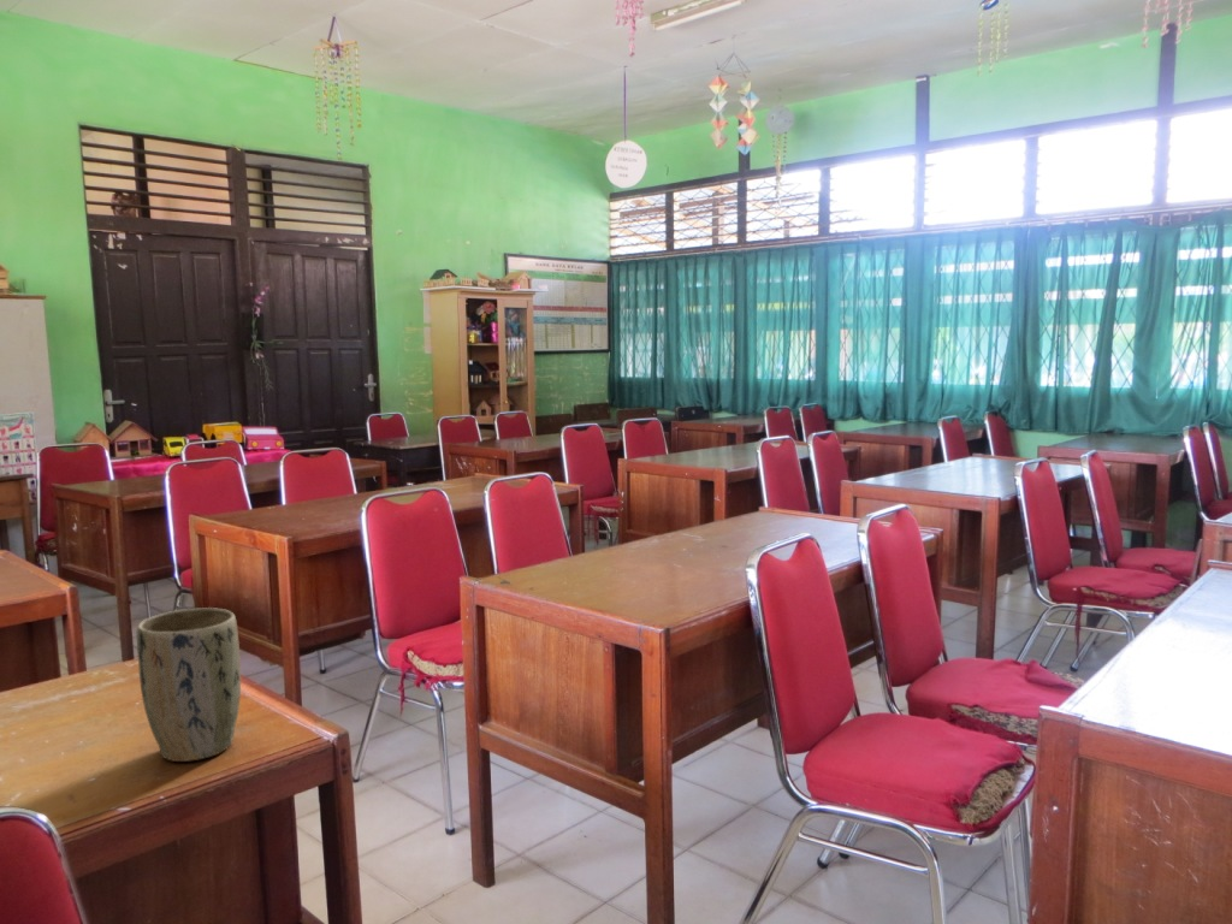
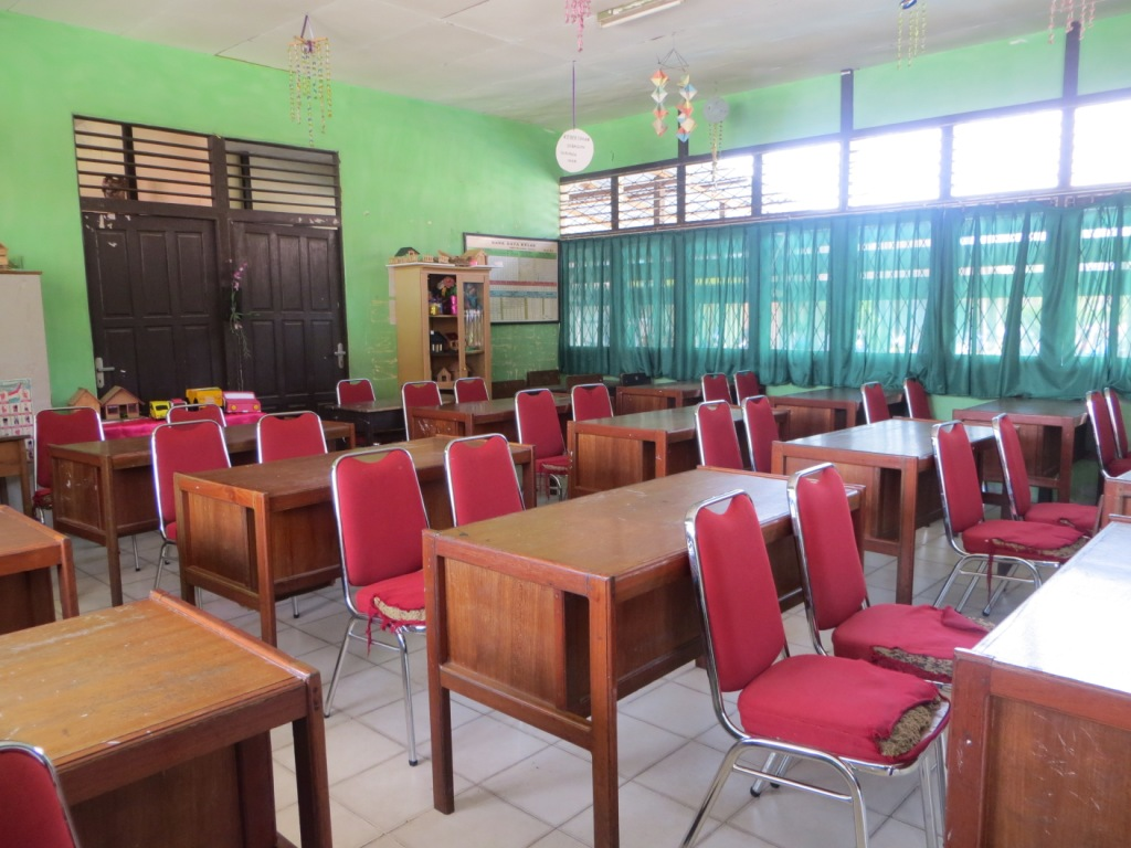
- plant pot [136,606,242,763]
